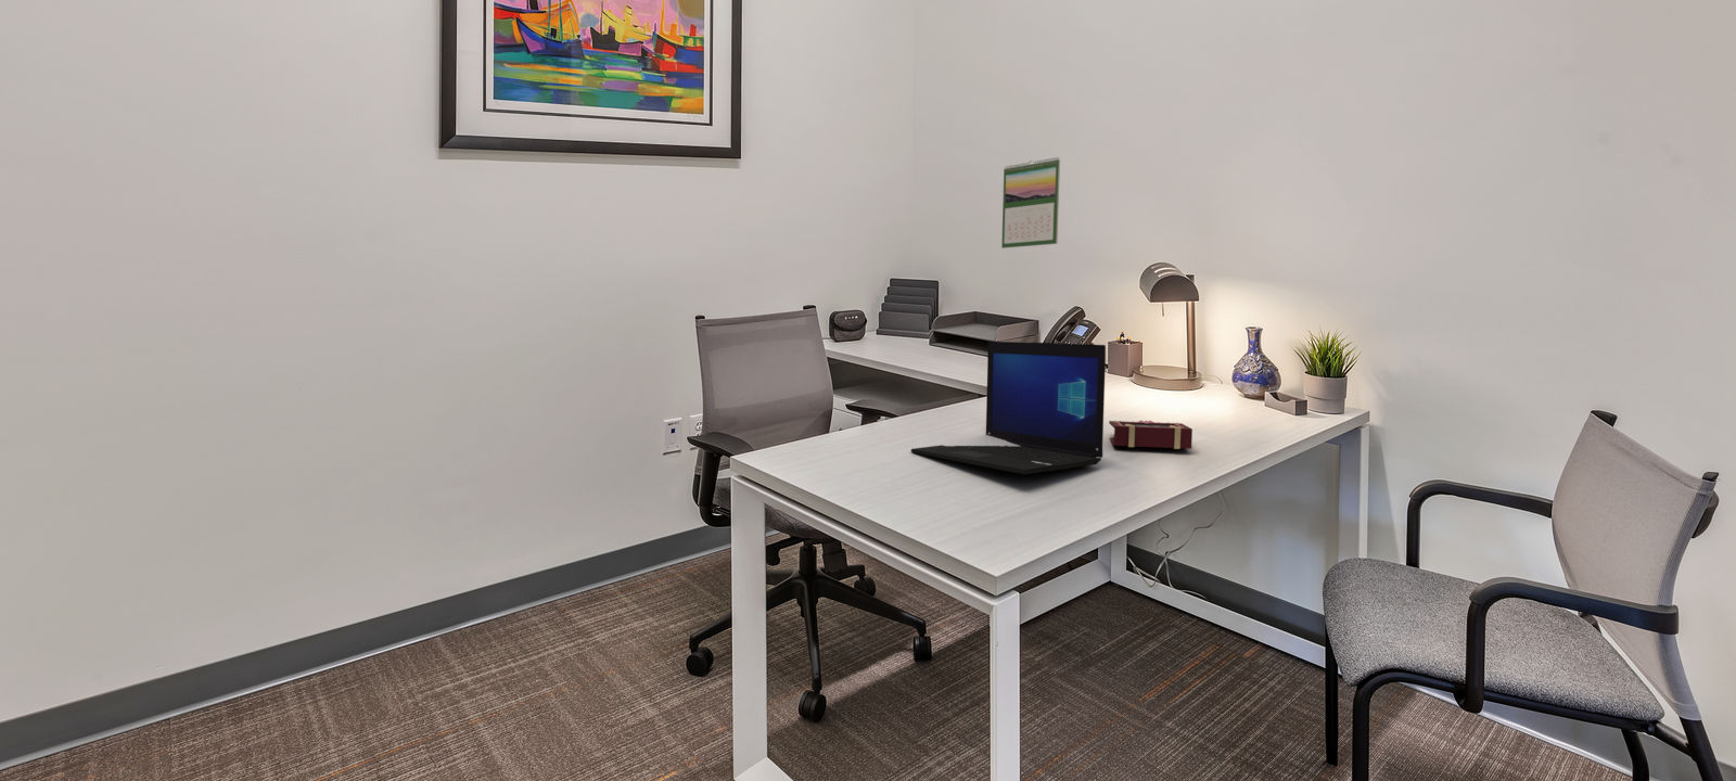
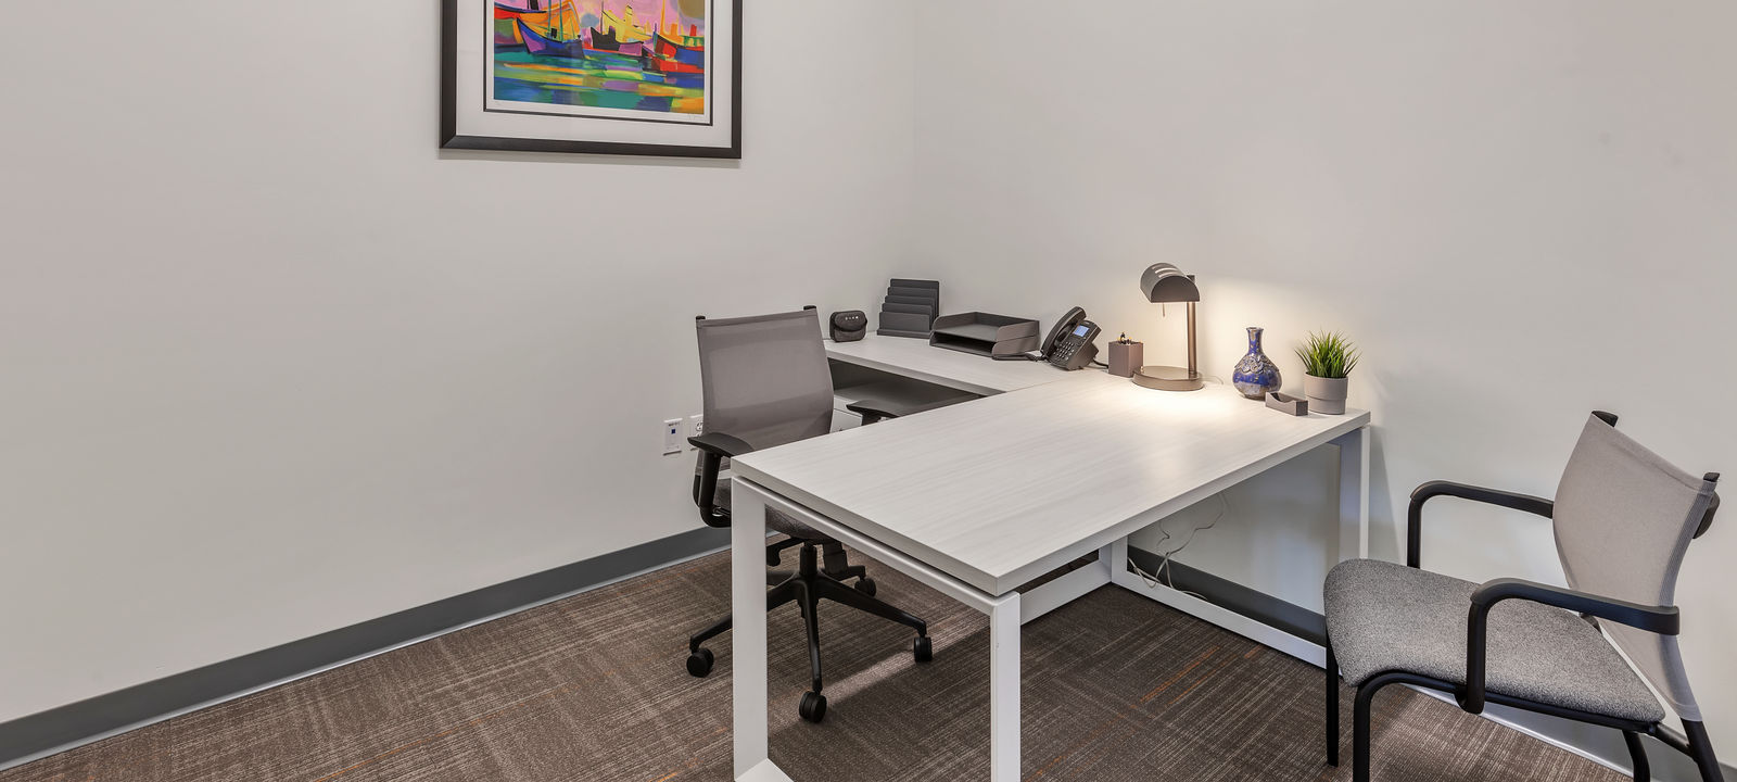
- calendar [1001,156,1061,250]
- book [1108,419,1194,450]
- laptop [910,341,1107,475]
